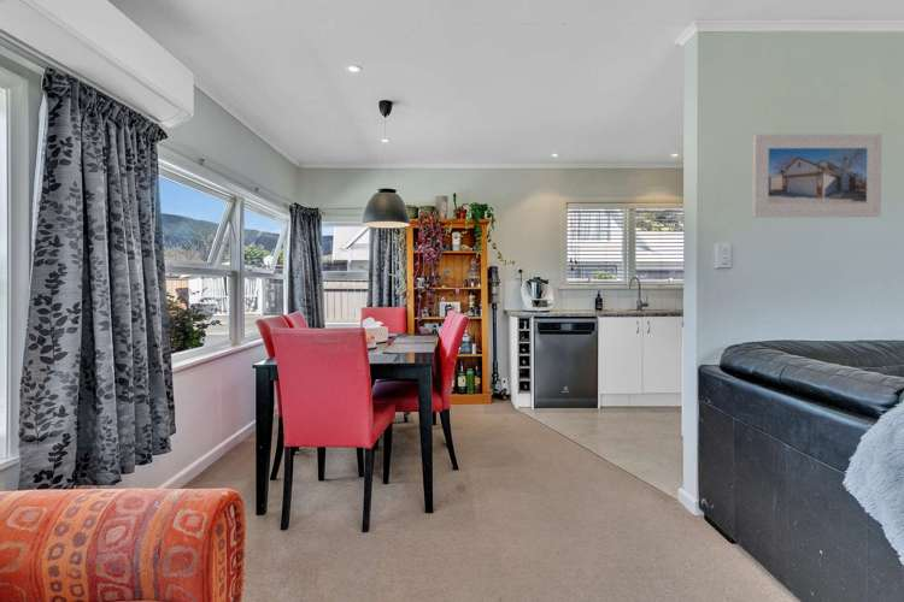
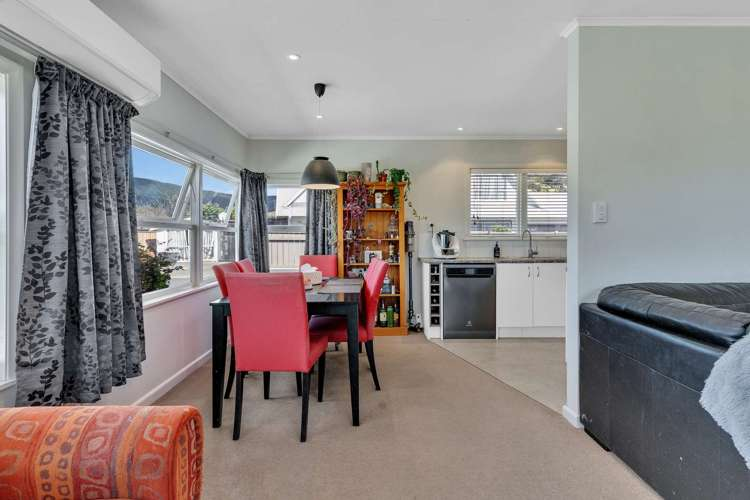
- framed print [751,132,884,218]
